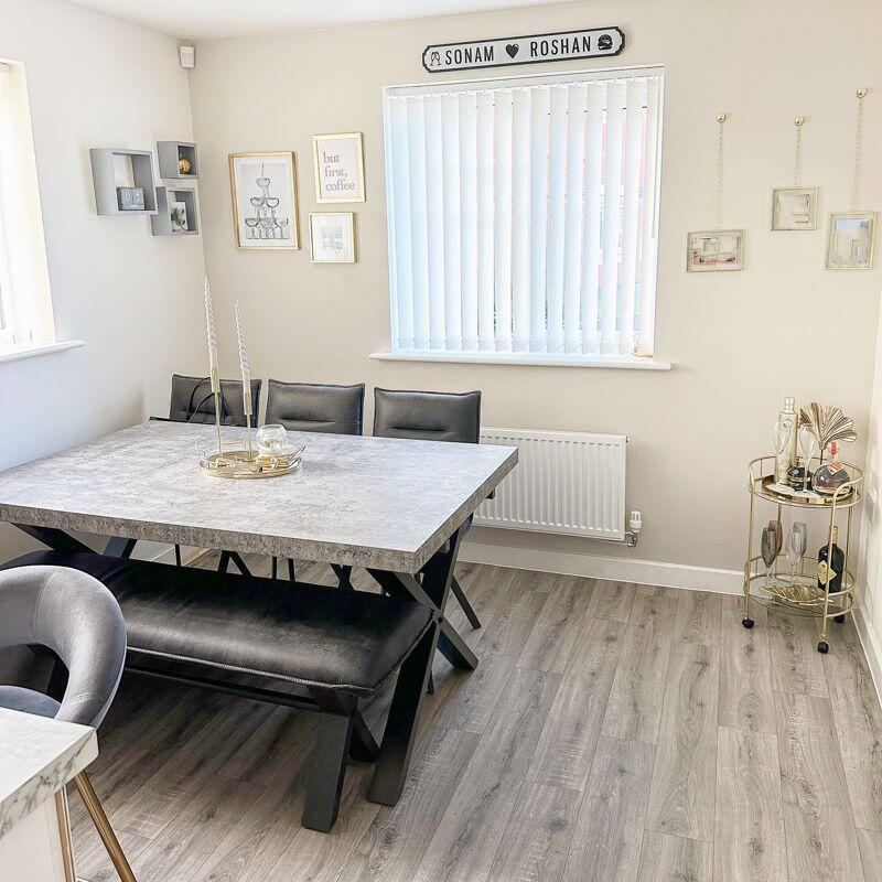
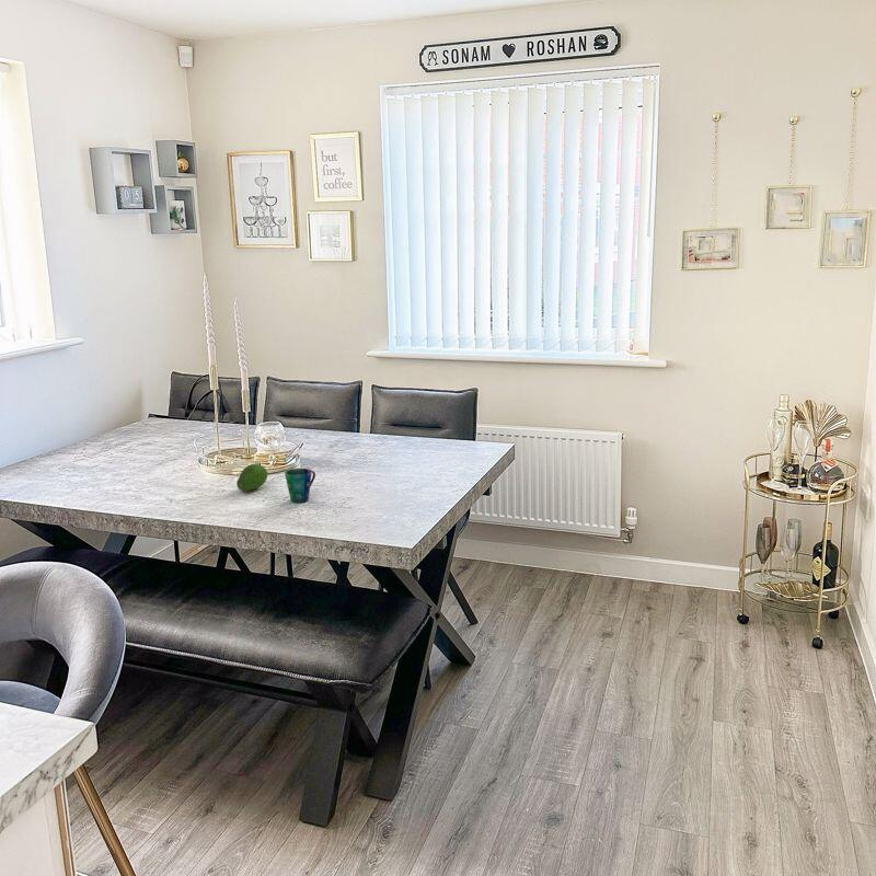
+ cup [284,468,316,504]
+ fruit [235,463,268,493]
